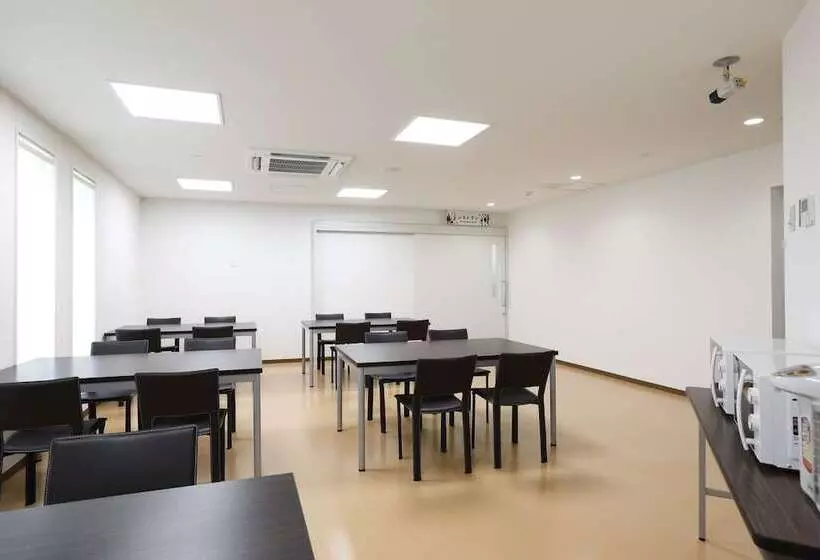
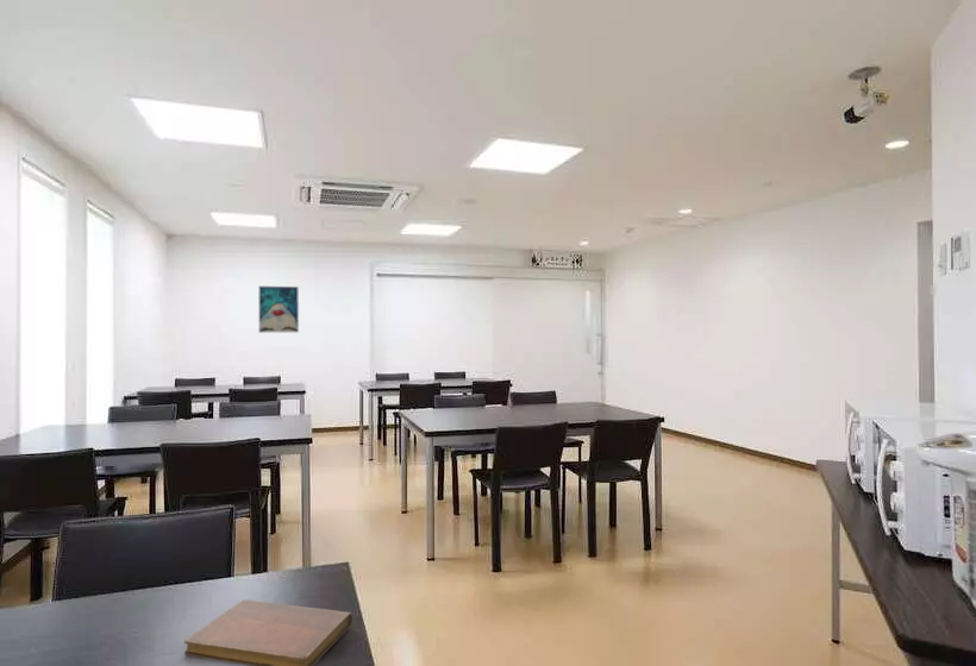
+ notebook [183,598,354,666]
+ wall art [258,285,300,333]
